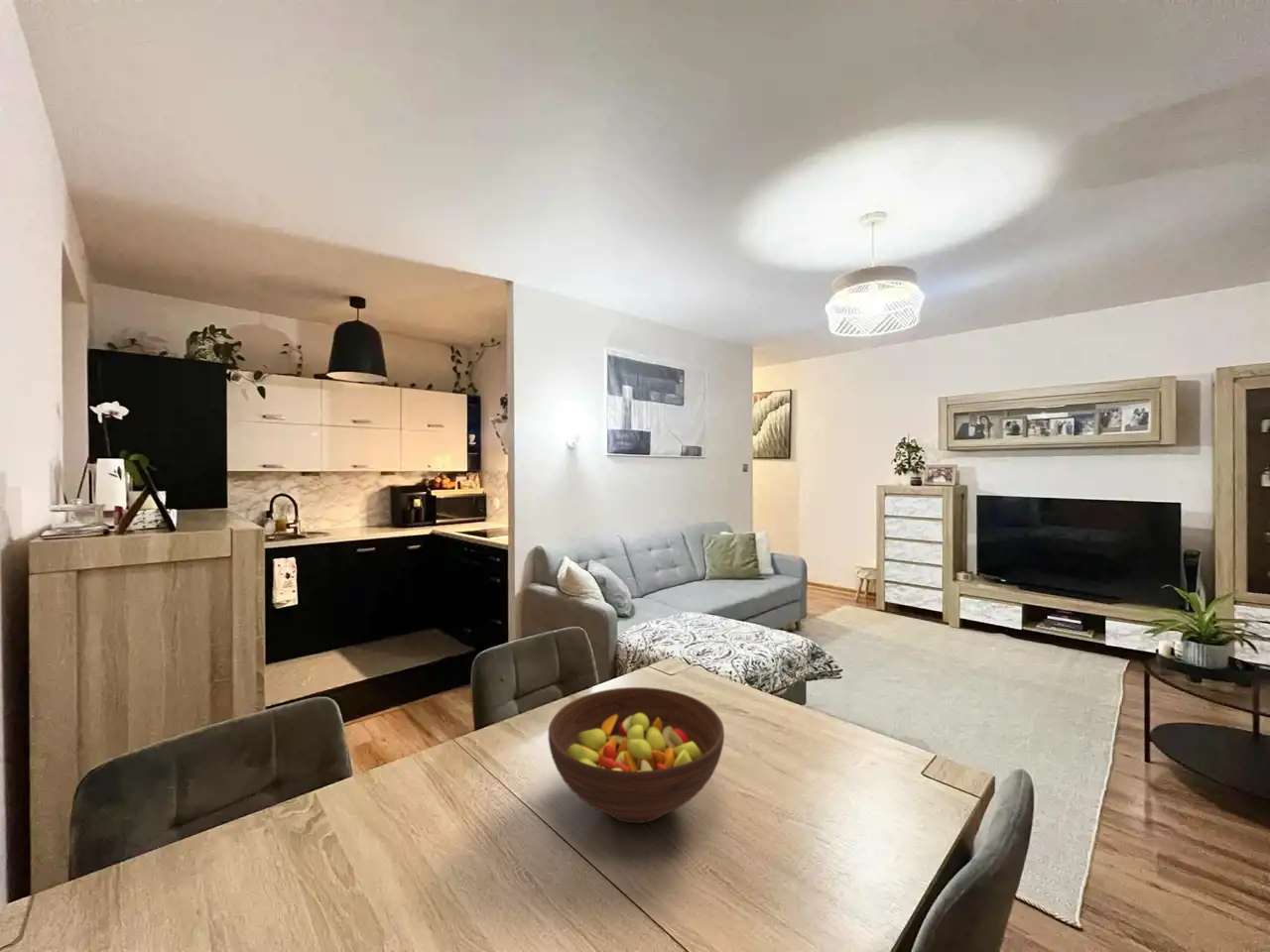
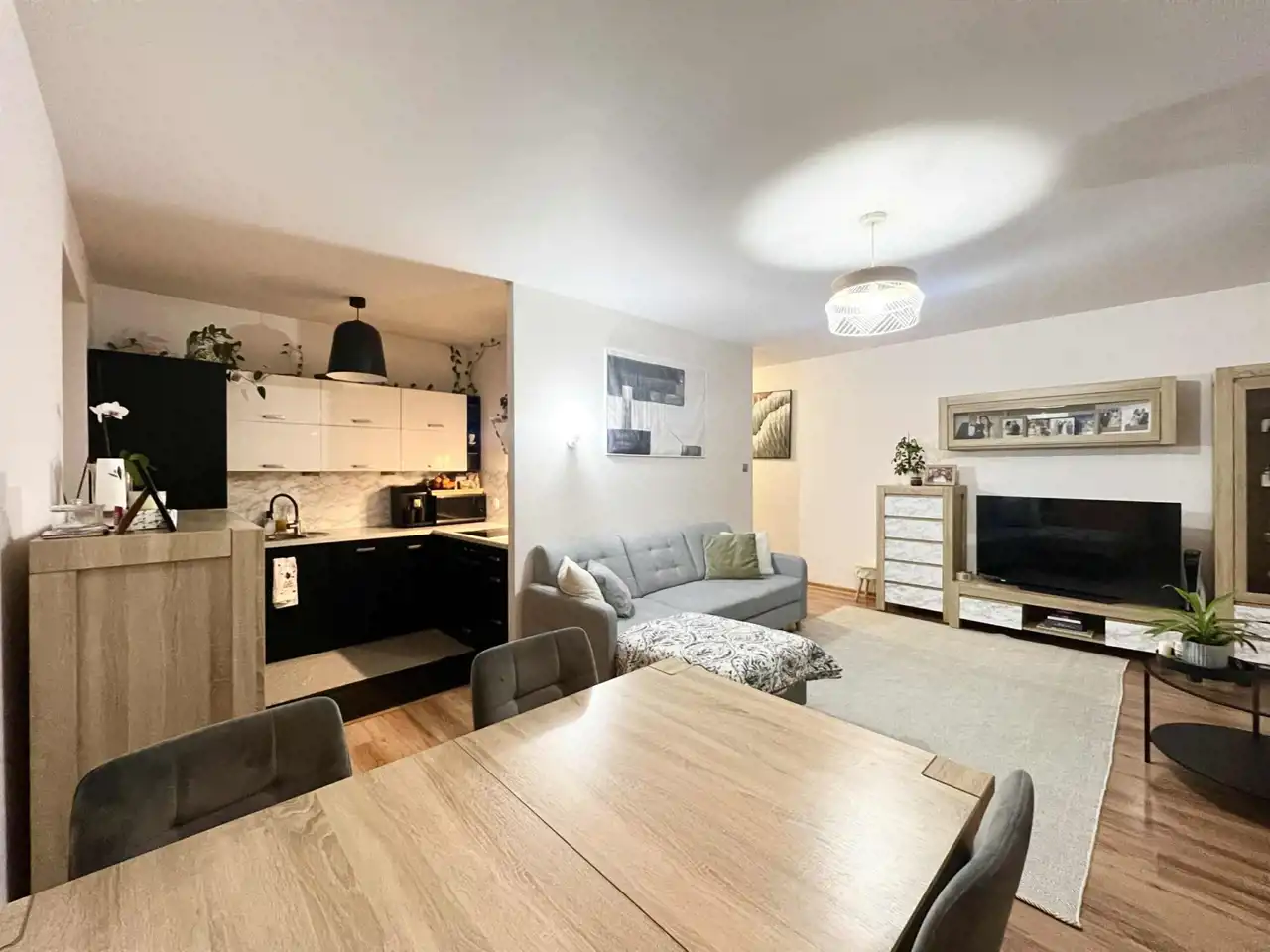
- fruit bowl [548,686,725,824]
